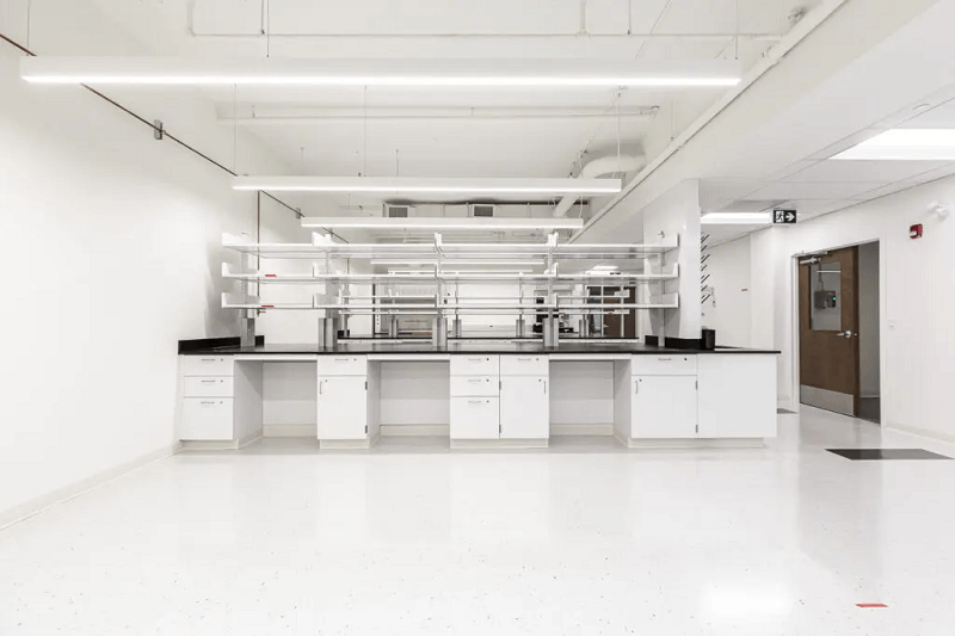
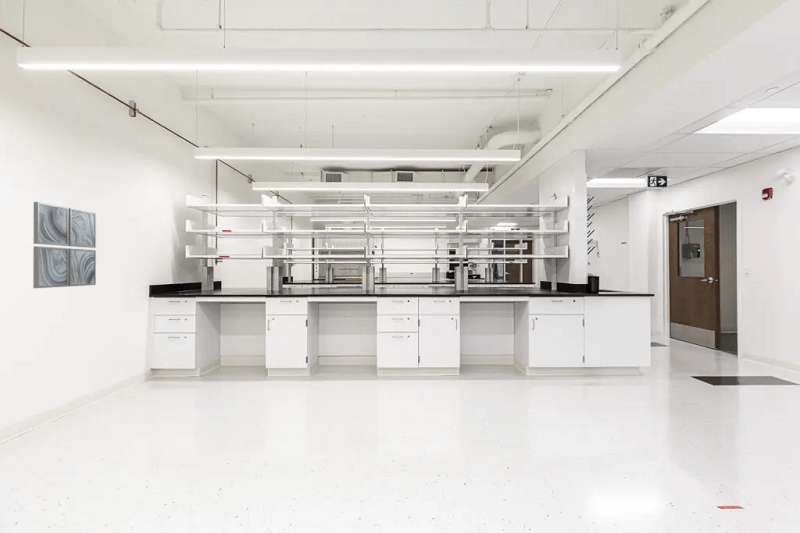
+ wall art [32,201,97,289]
